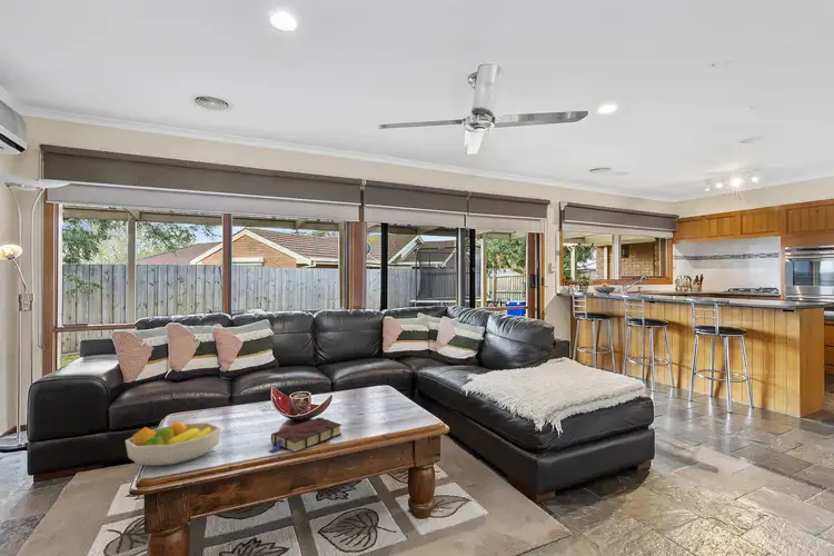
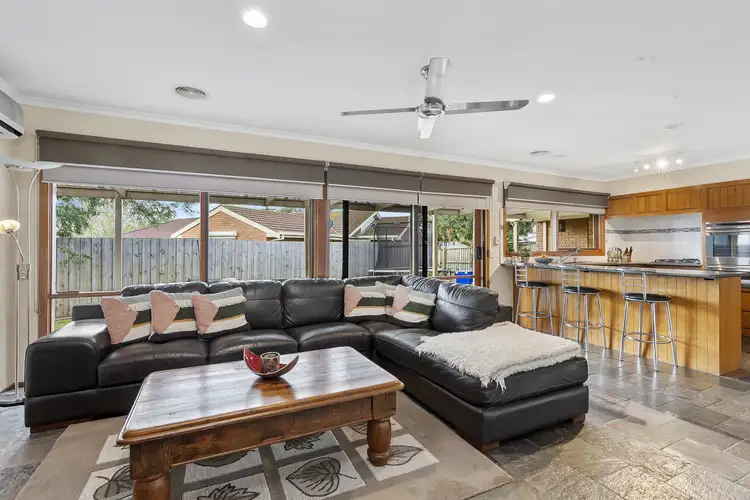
- book [268,417,342,454]
- fruit bowl [125,419,222,467]
